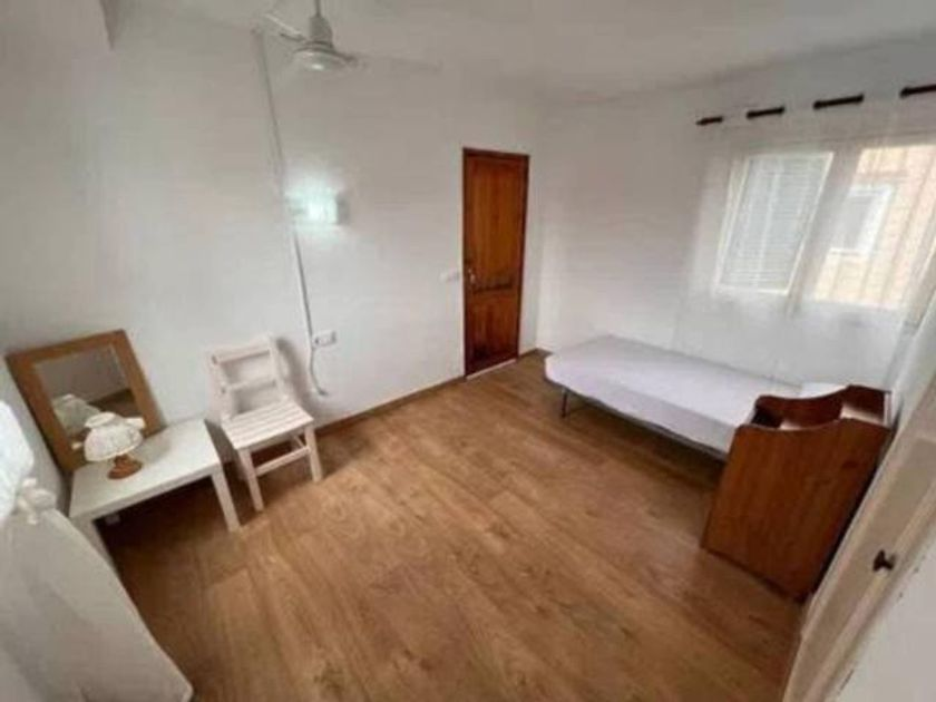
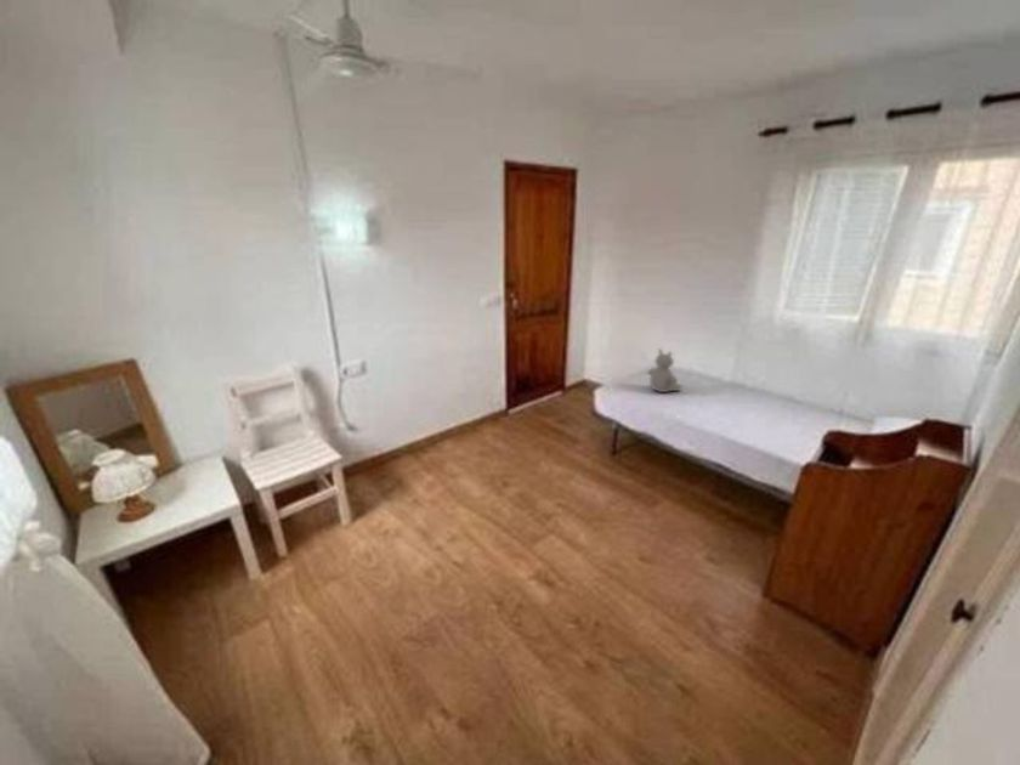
+ teddy bear [646,347,684,393]
